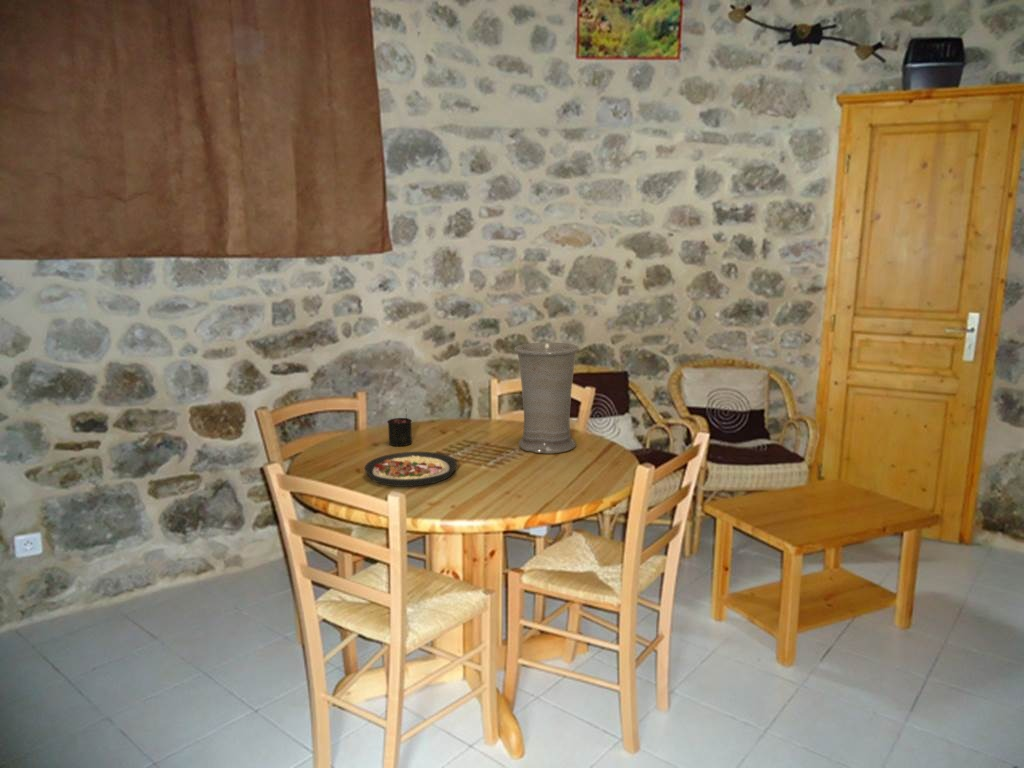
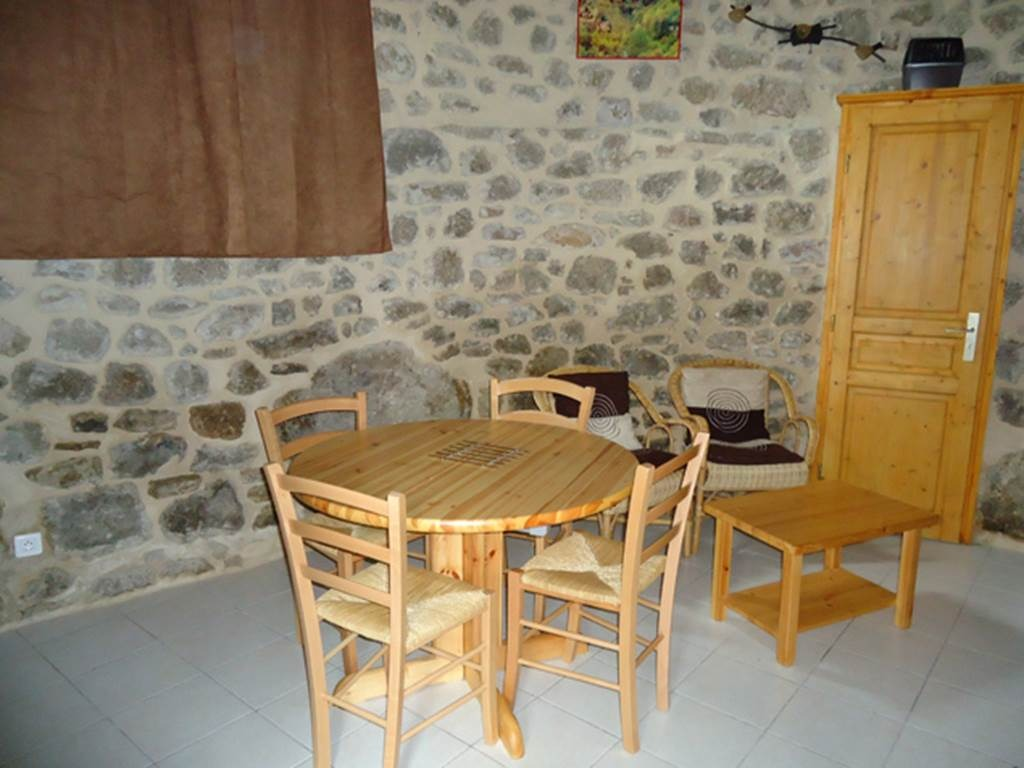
- candle [386,408,413,447]
- vase [513,342,580,454]
- plate [364,451,458,488]
